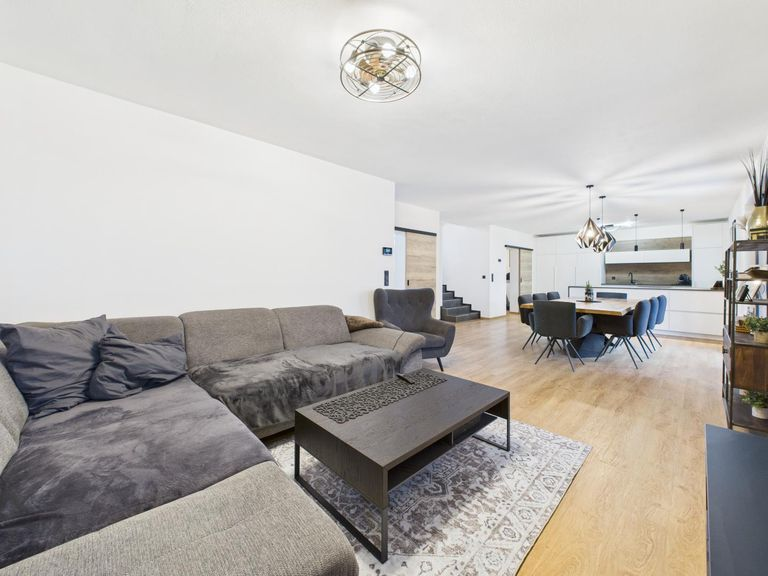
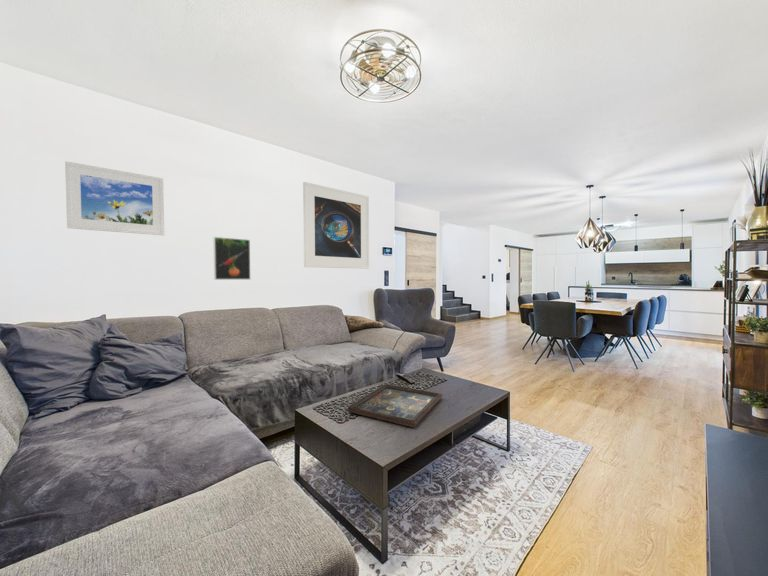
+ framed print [302,181,370,270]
+ decorative tray [347,383,443,428]
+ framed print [212,236,252,281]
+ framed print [64,160,165,237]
